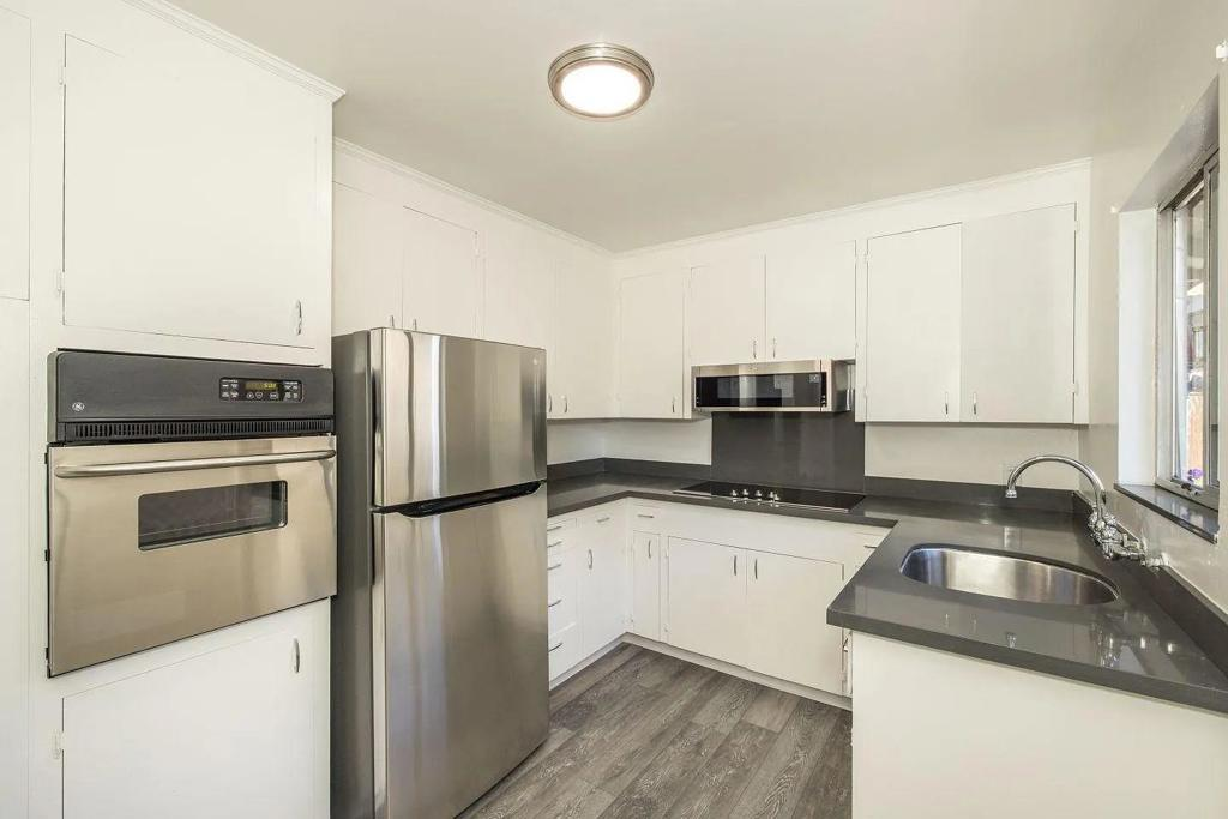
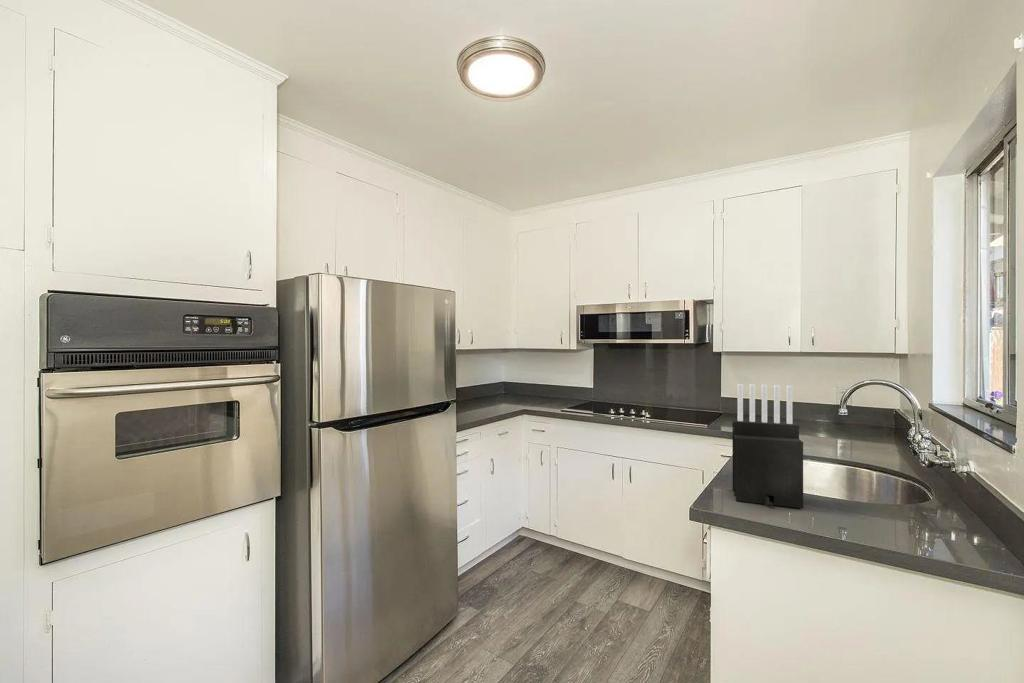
+ knife block [731,383,804,509]
